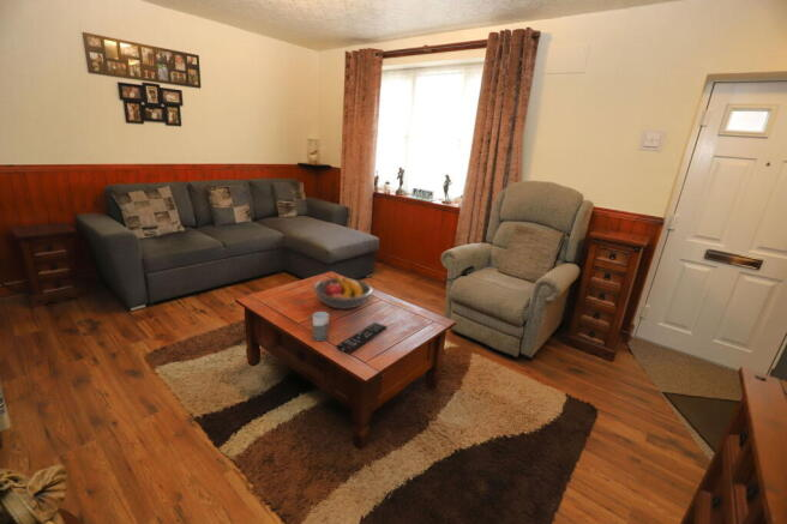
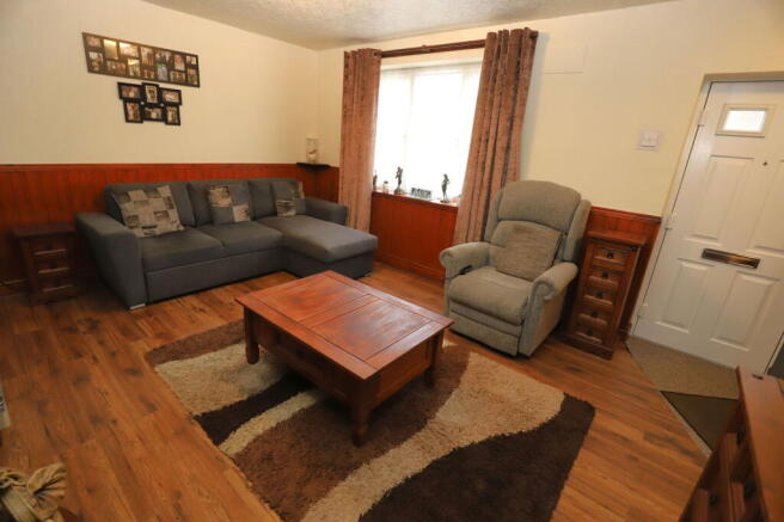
- remote control [335,321,389,355]
- mug [307,311,330,342]
- fruit bowl [312,275,374,309]
